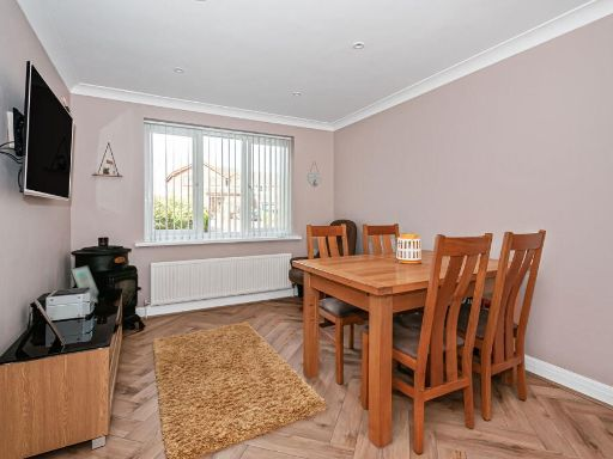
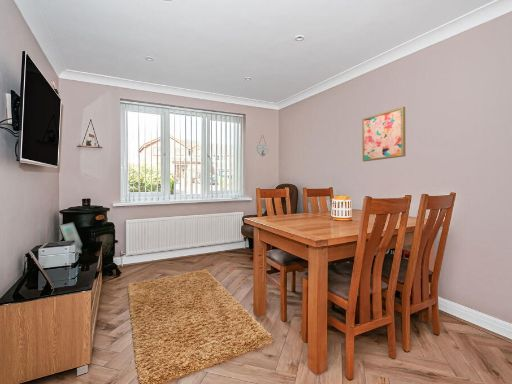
+ wall art [361,106,407,162]
